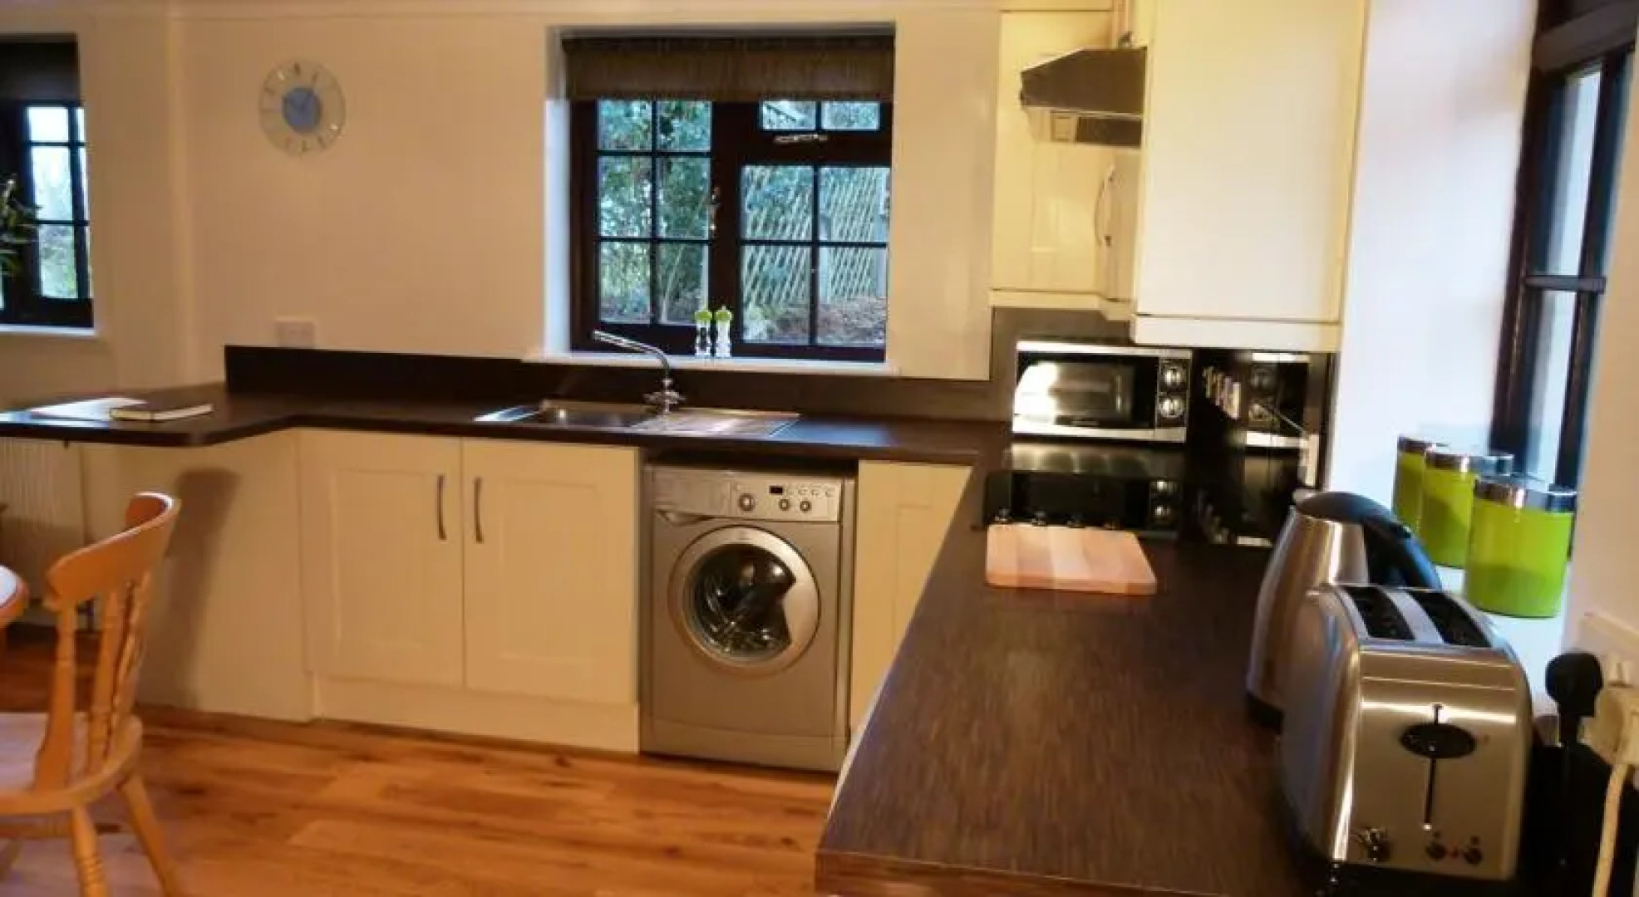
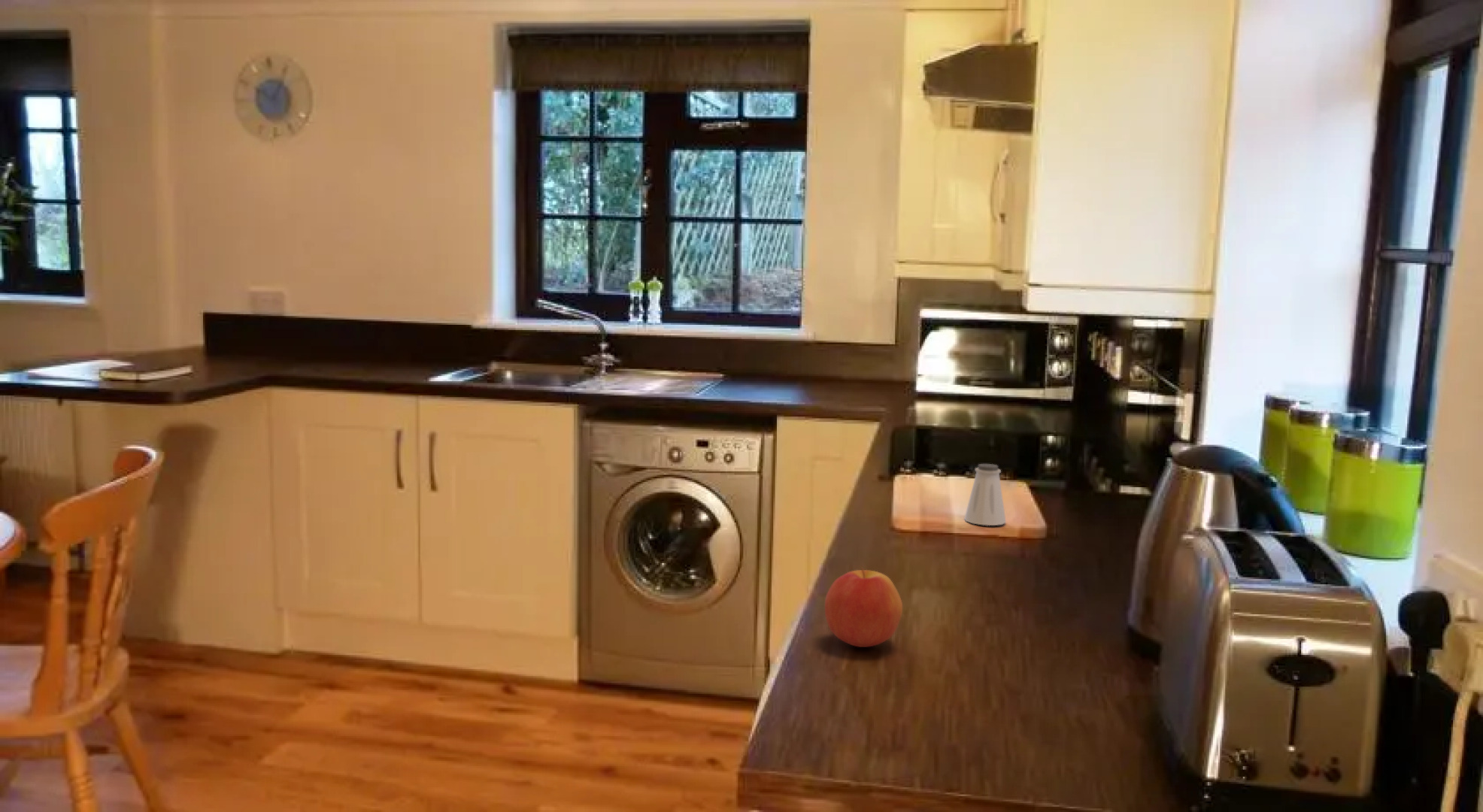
+ apple [824,566,903,648]
+ saltshaker [963,463,1007,526]
